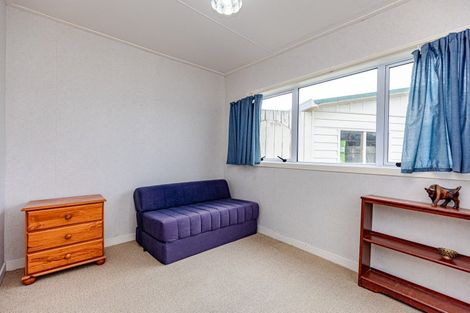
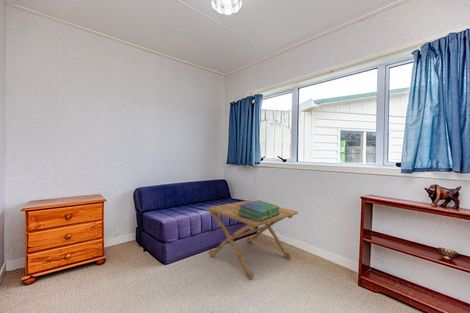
+ side table [206,199,299,280]
+ stack of books [238,199,280,222]
